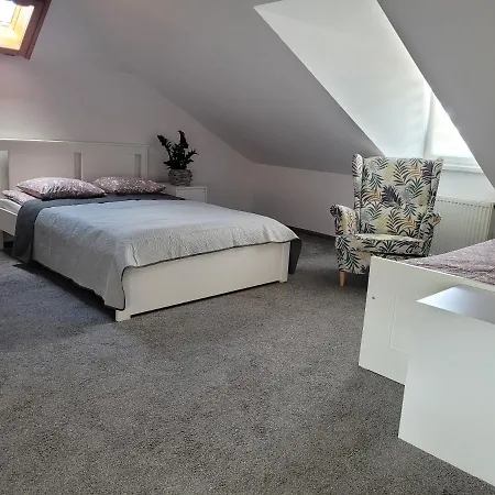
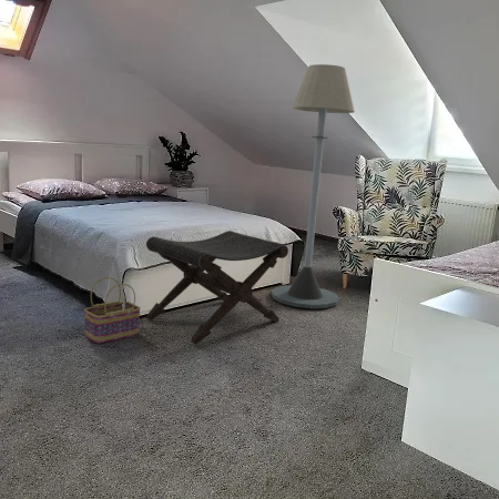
+ basket [83,276,142,344]
+ floor lamp [271,63,356,309]
+ footstool [145,230,289,345]
